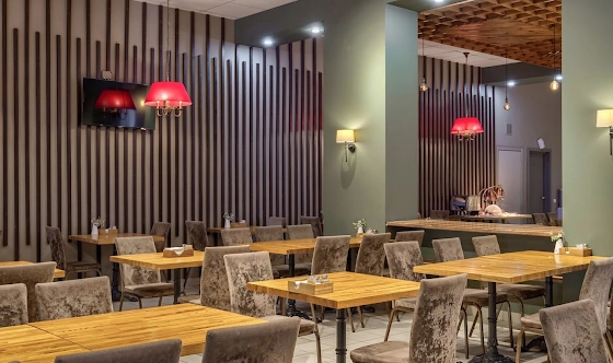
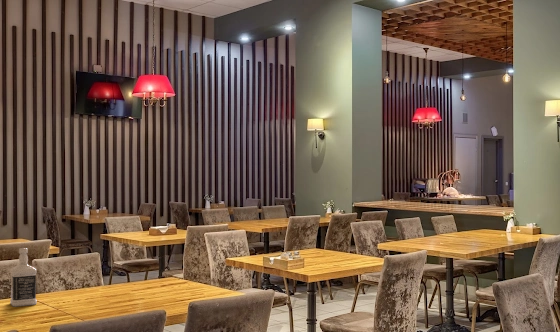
+ bottle [9,247,38,308]
